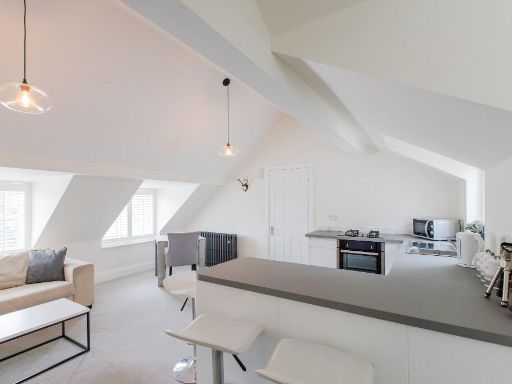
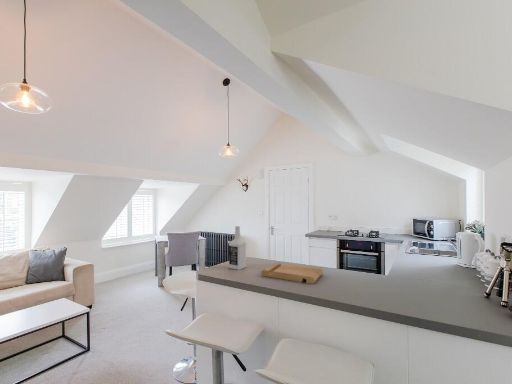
+ vodka [228,225,247,271]
+ cutting board [260,261,324,285]
